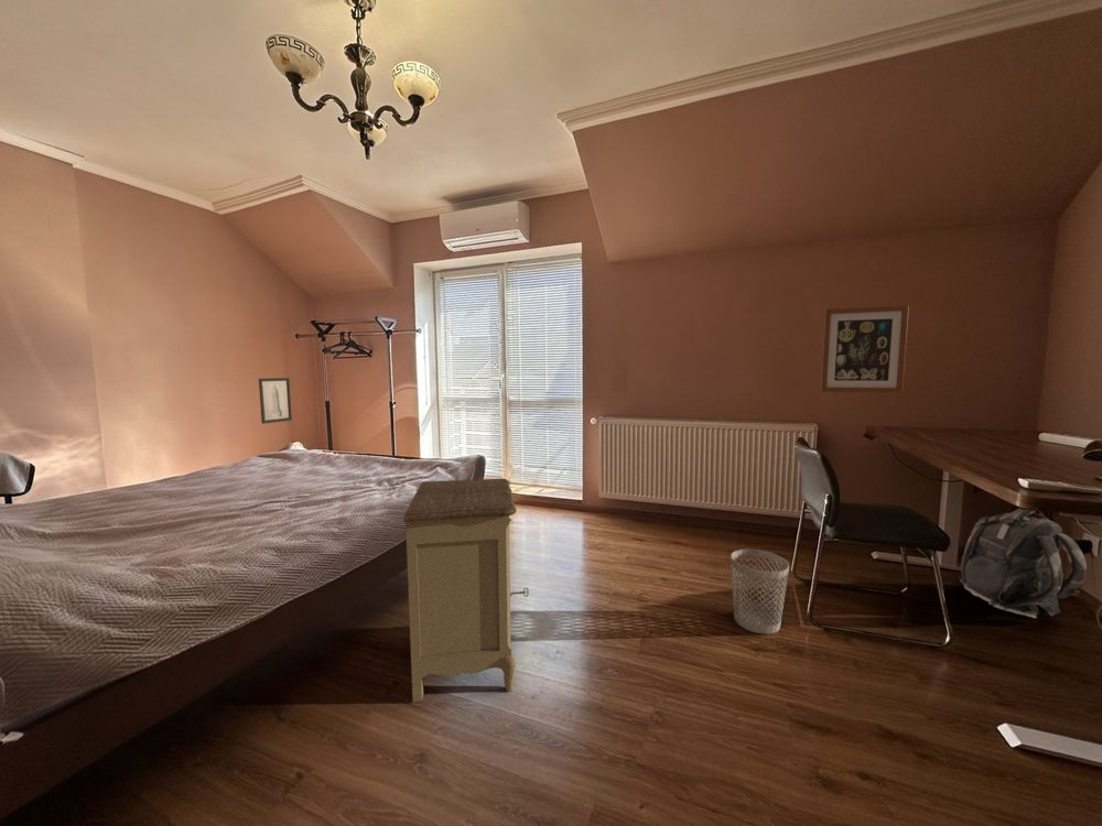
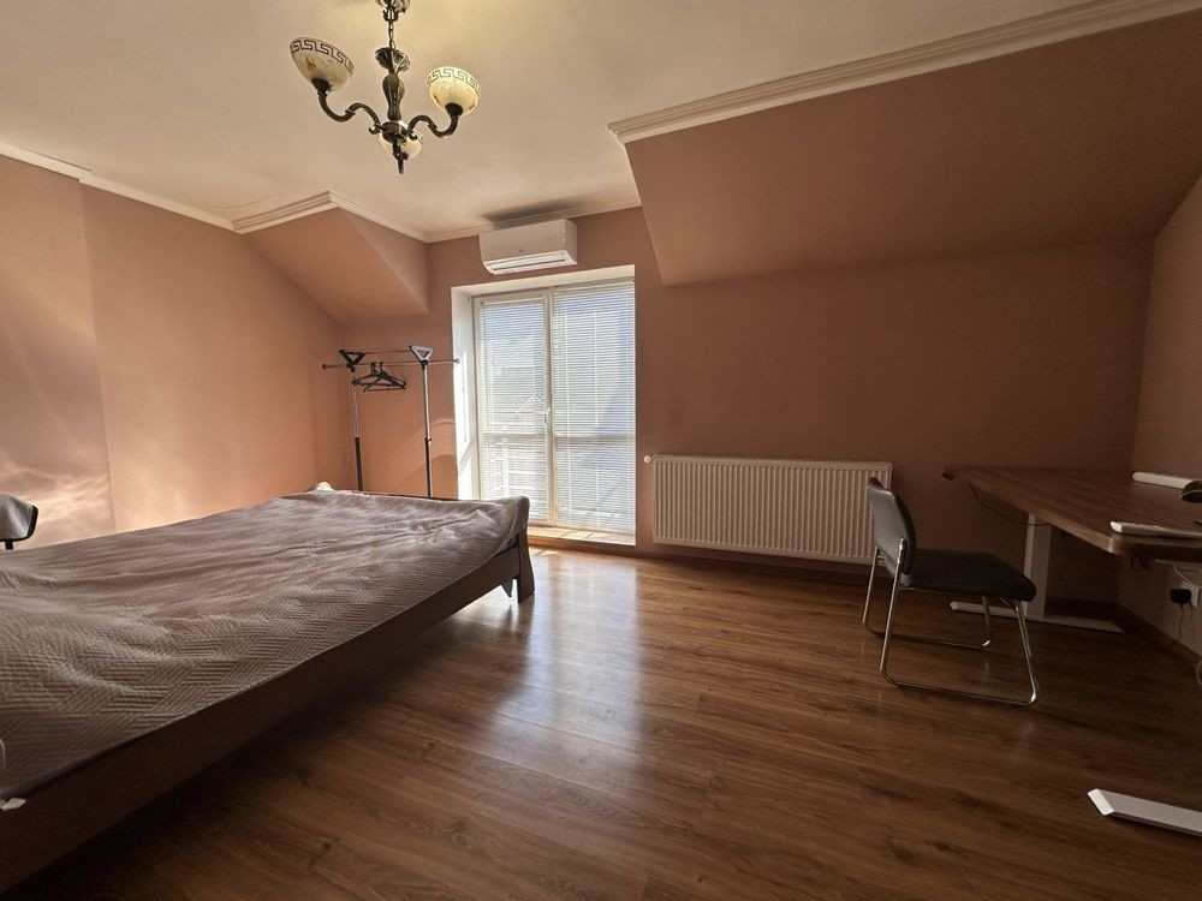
- wall art [820,304,910,394]
- wall art [258,377,293,425]
- backpack [958,508,1088,619]
- wastebasket [730,548,790,635]
- nightstand [403,478,530,704]
